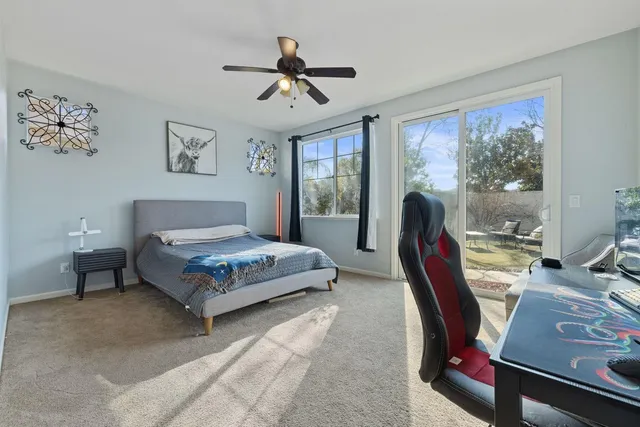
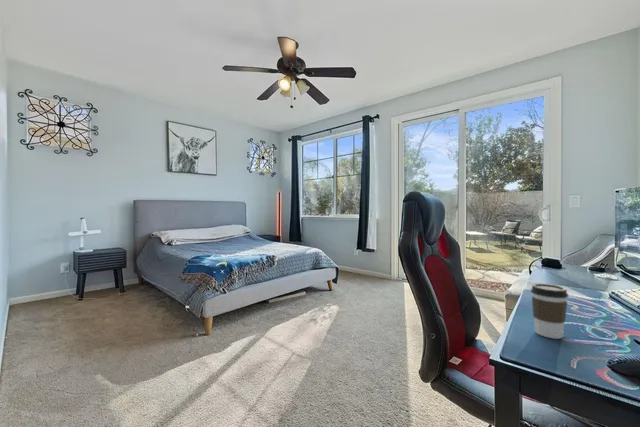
+ coffee cup [530,282,569,340]
